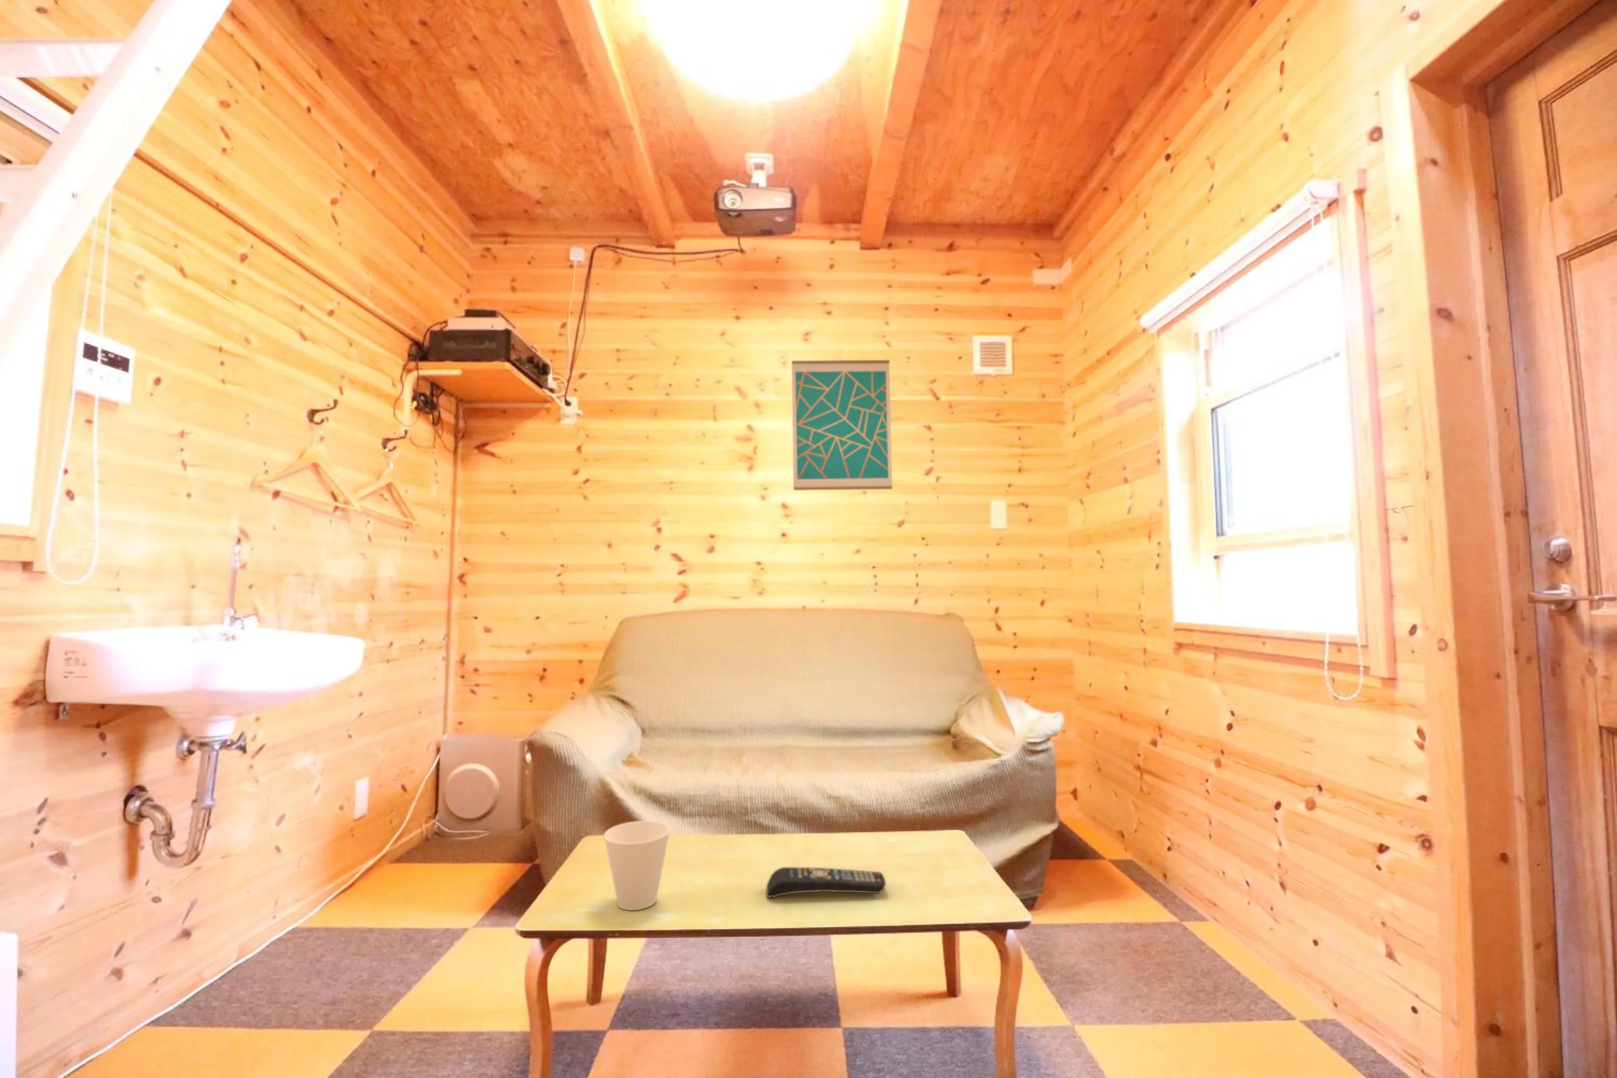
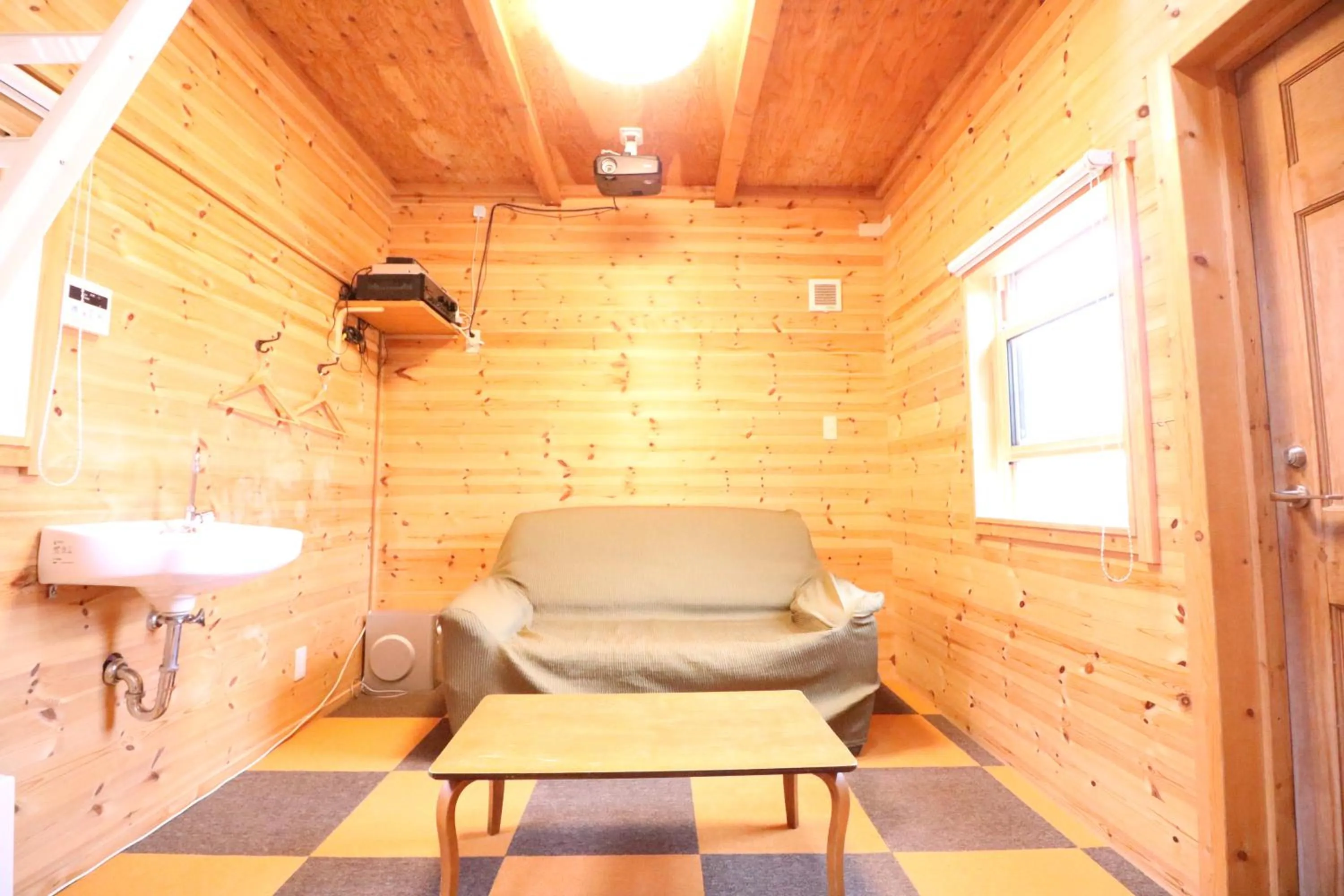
- wall art [792,360,893,491]
- cup [603,819,671,911]
- remote control [766,866,887,898]
